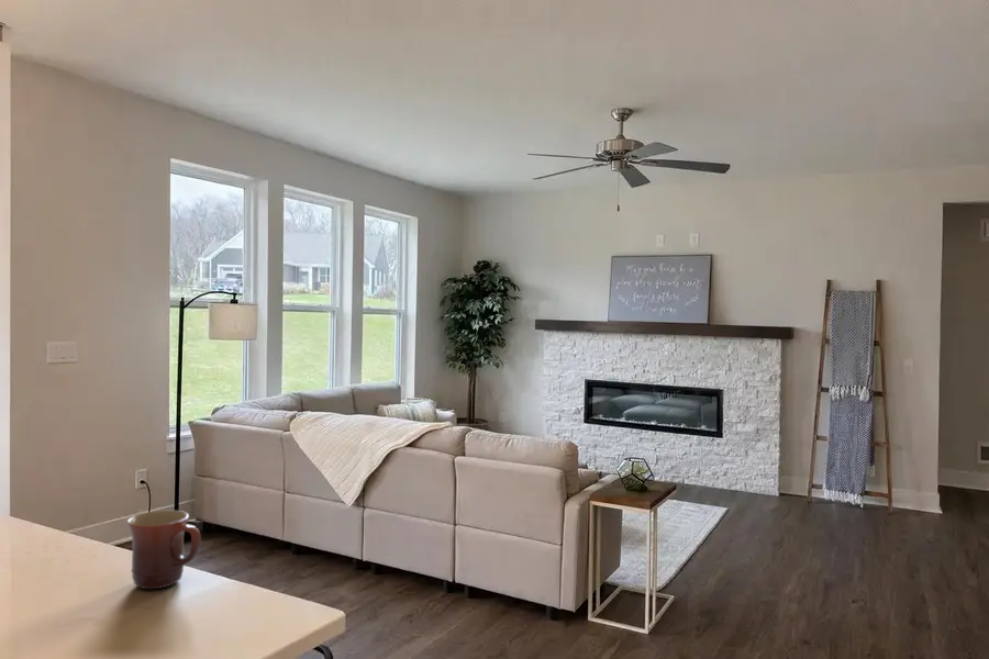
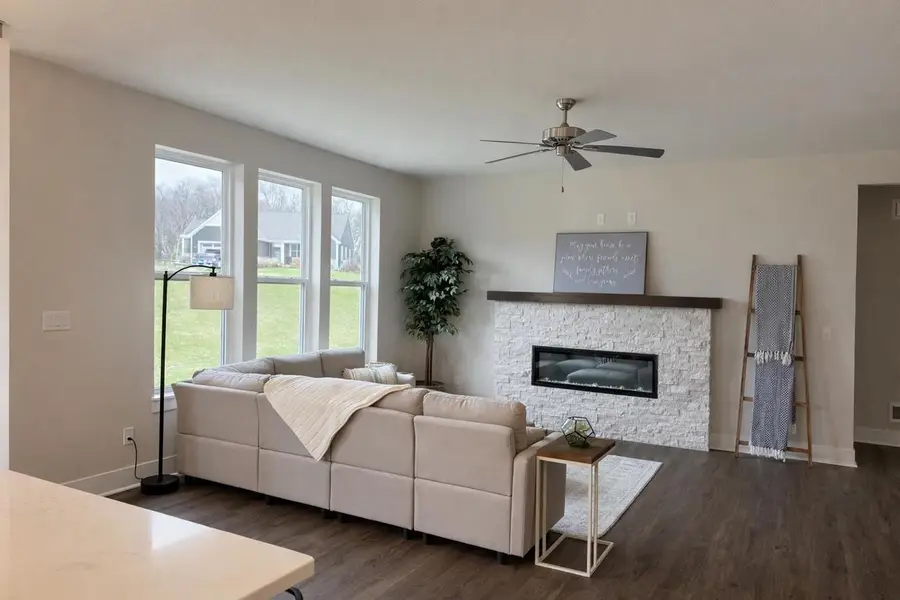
- mug [126,510,202,590]
